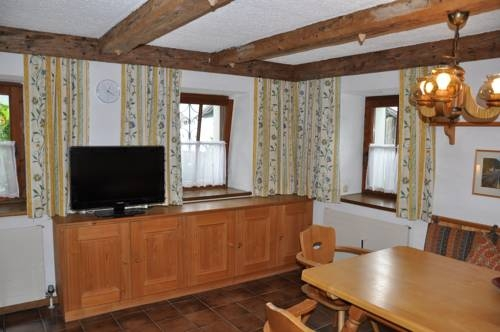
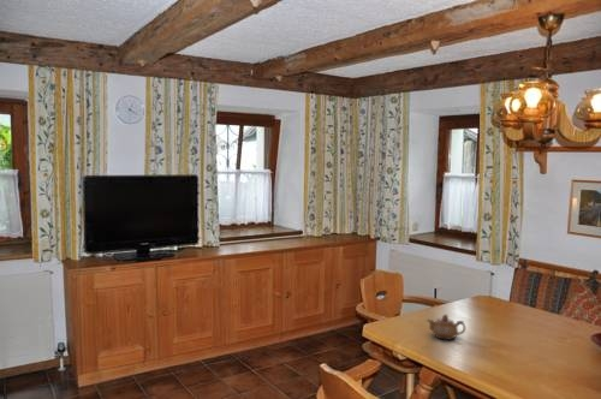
+ teapot [426,314,466,341]
